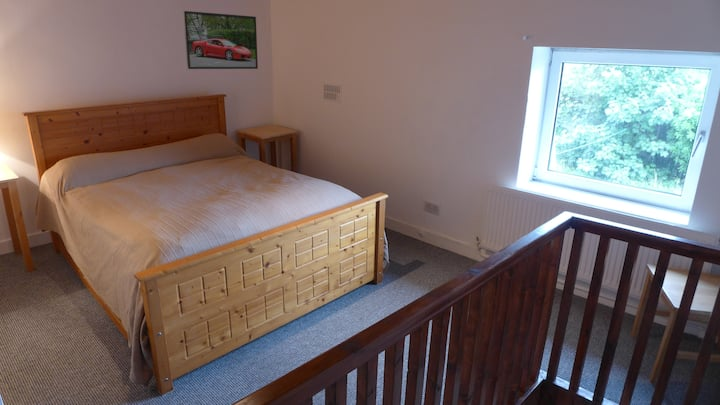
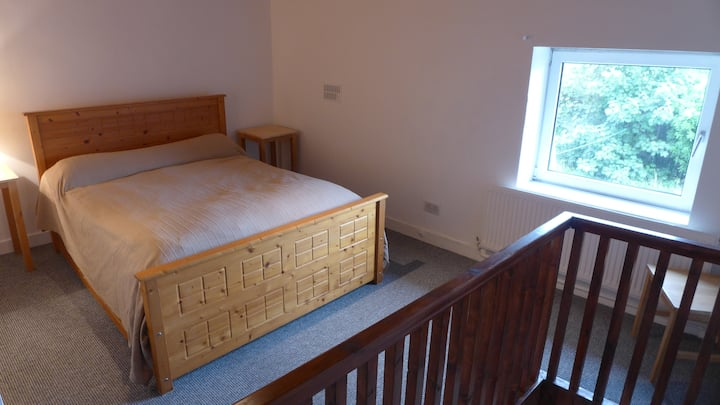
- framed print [182,10,259,70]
